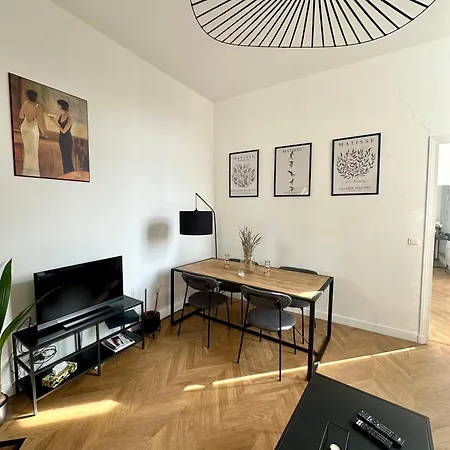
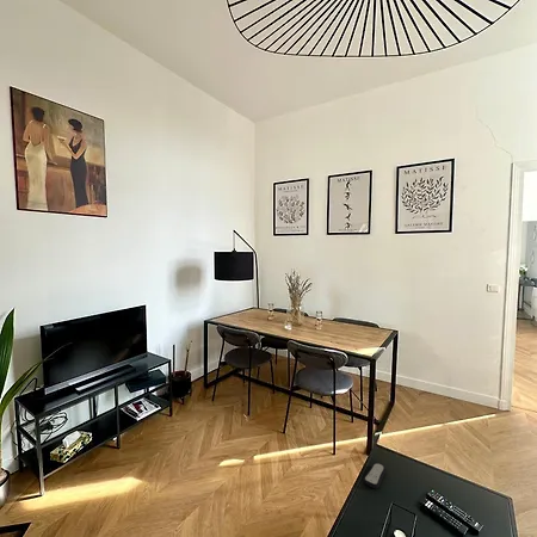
+ remote control [362,462,387,489]
